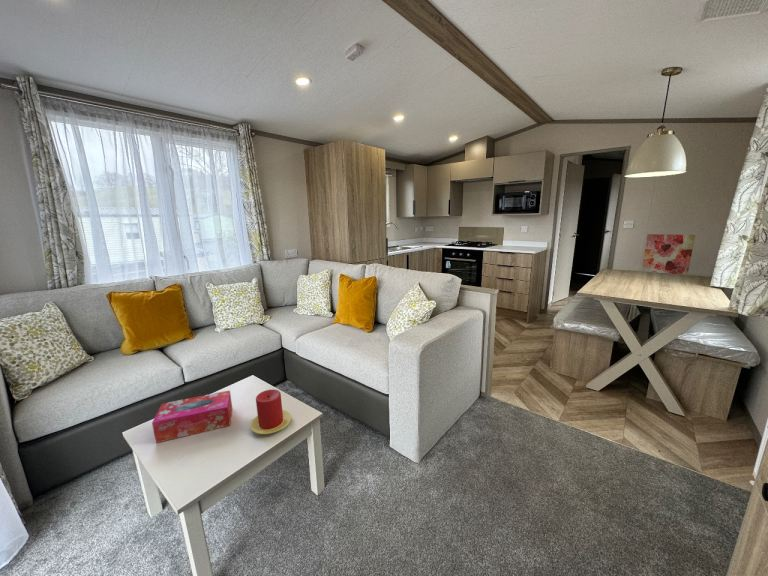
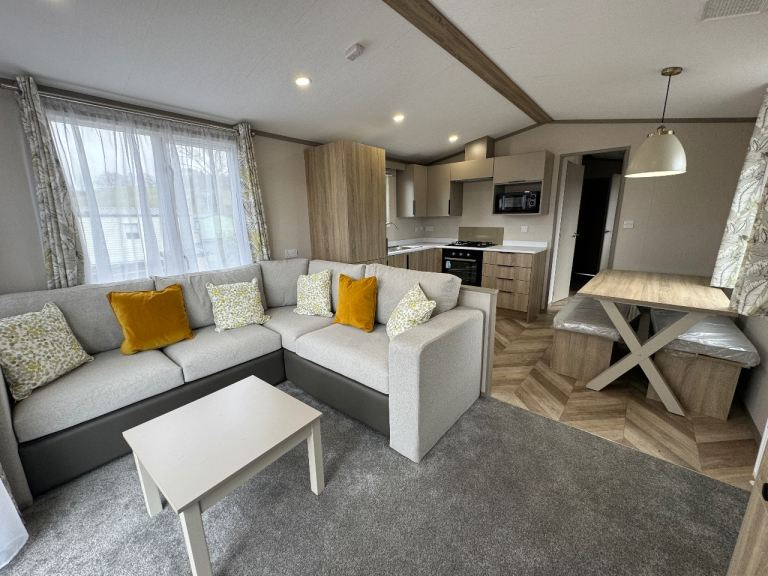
- candle [249,389,292,435]
- tissue box [151,389,233,444]
- wall art [640,233,696,275]
